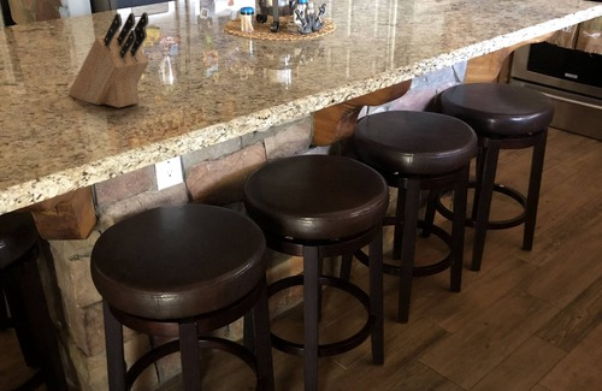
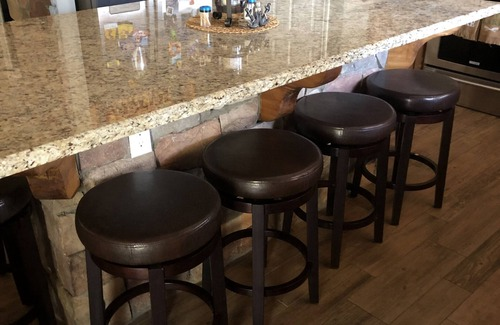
- knife block [67,11,150,108]
